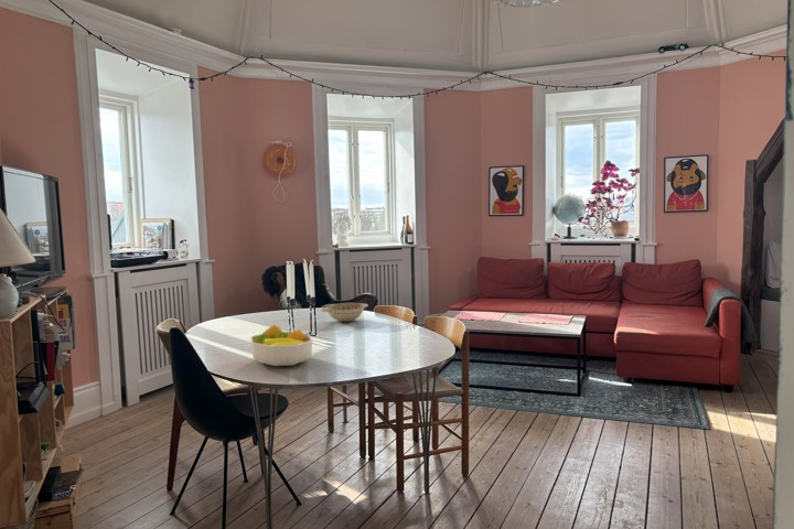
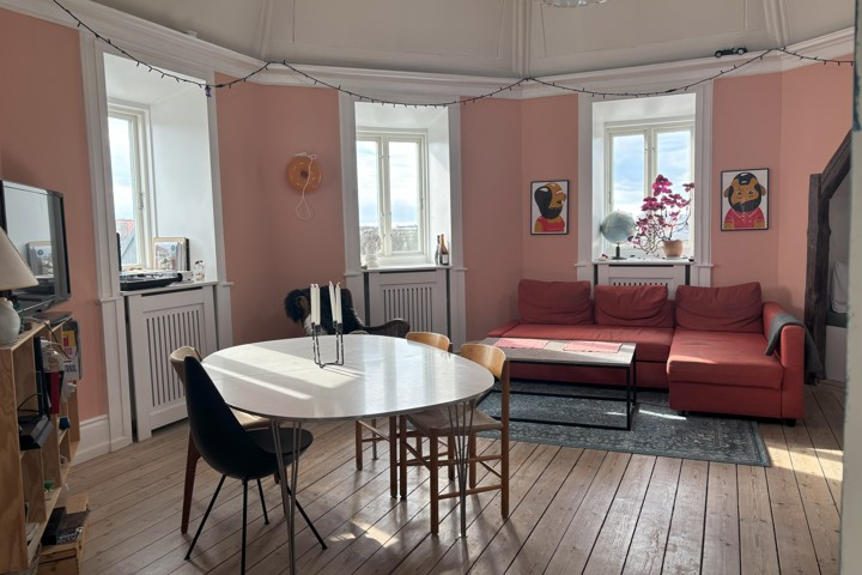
- fruit bowl [249,324,313,367]
- decorative bowl [320,302,369,323]
